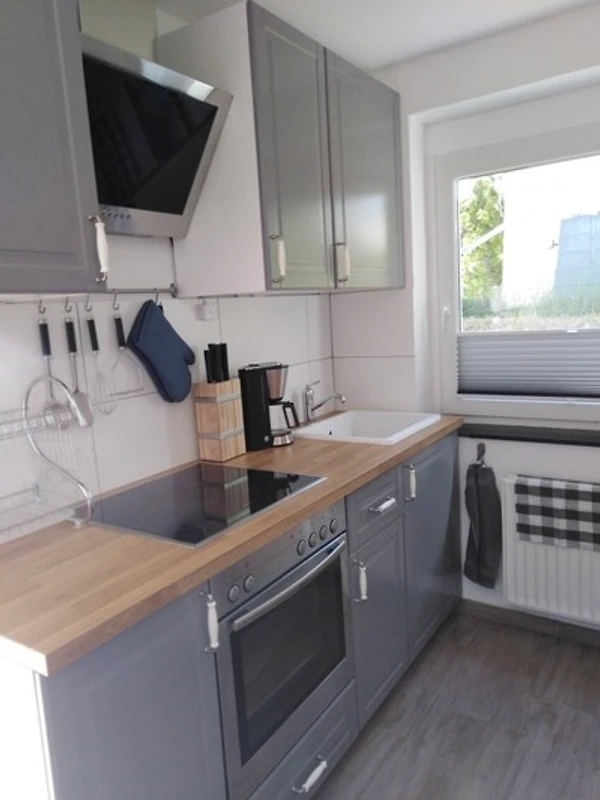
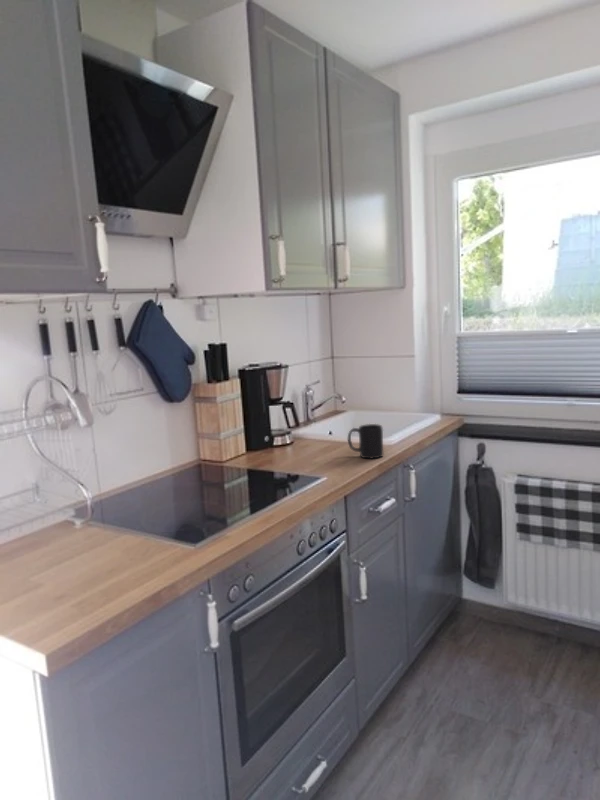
+ mug [347,423,384,460]
